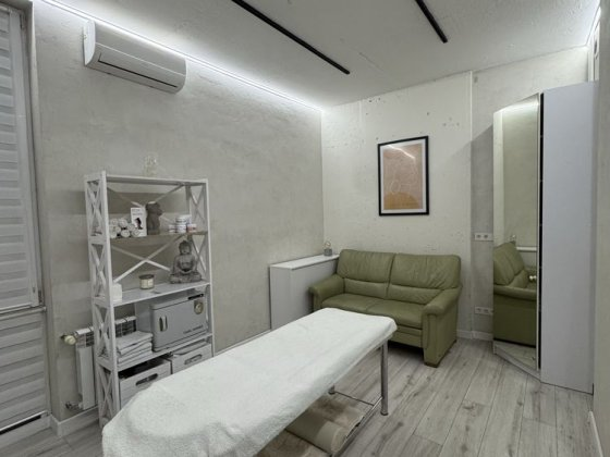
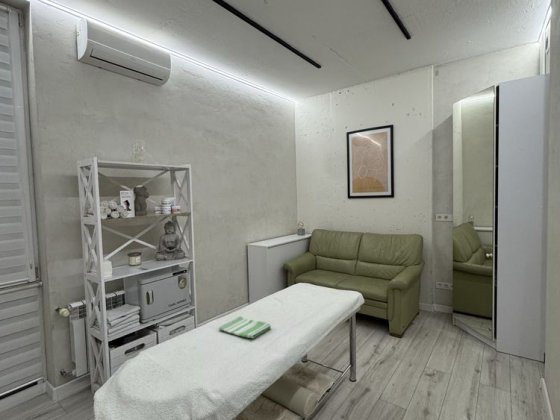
+ dish towel [218,315,272,339]
